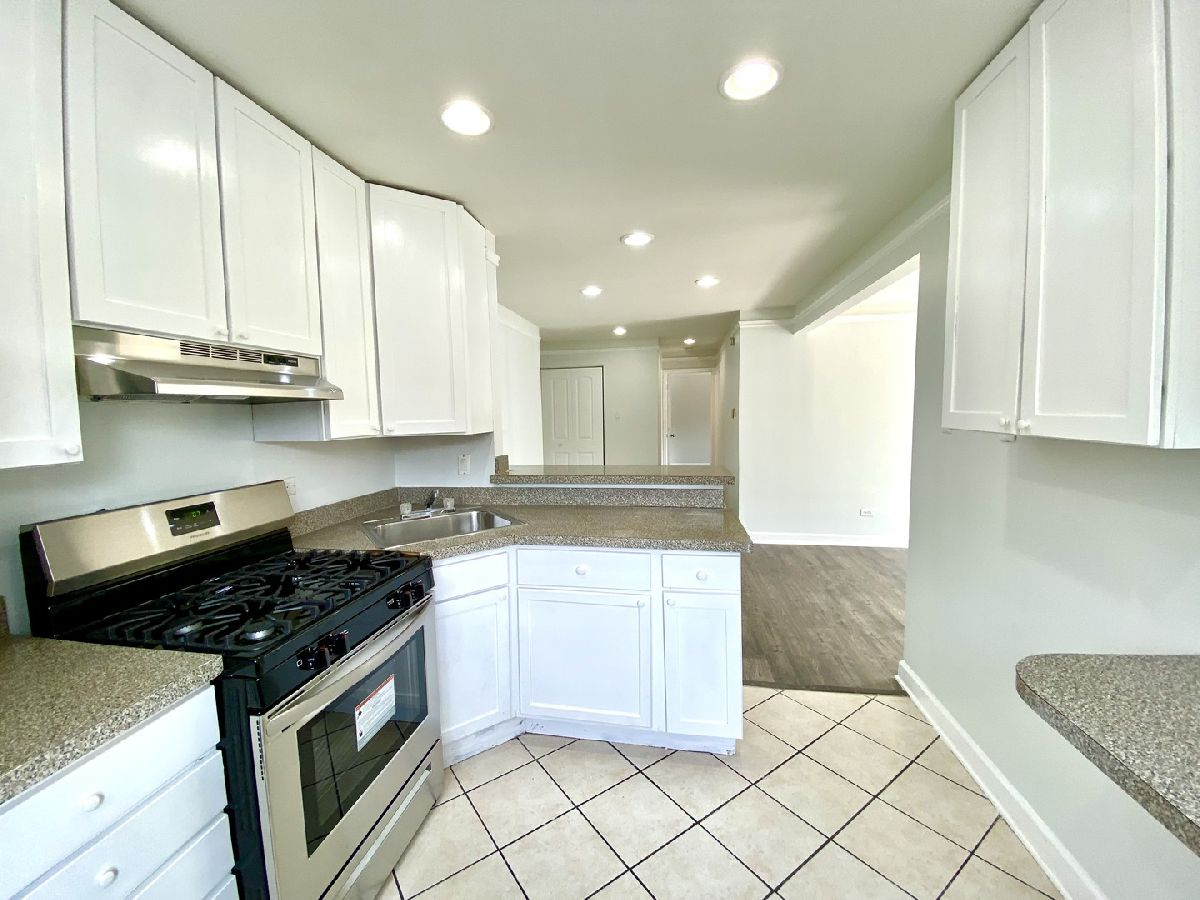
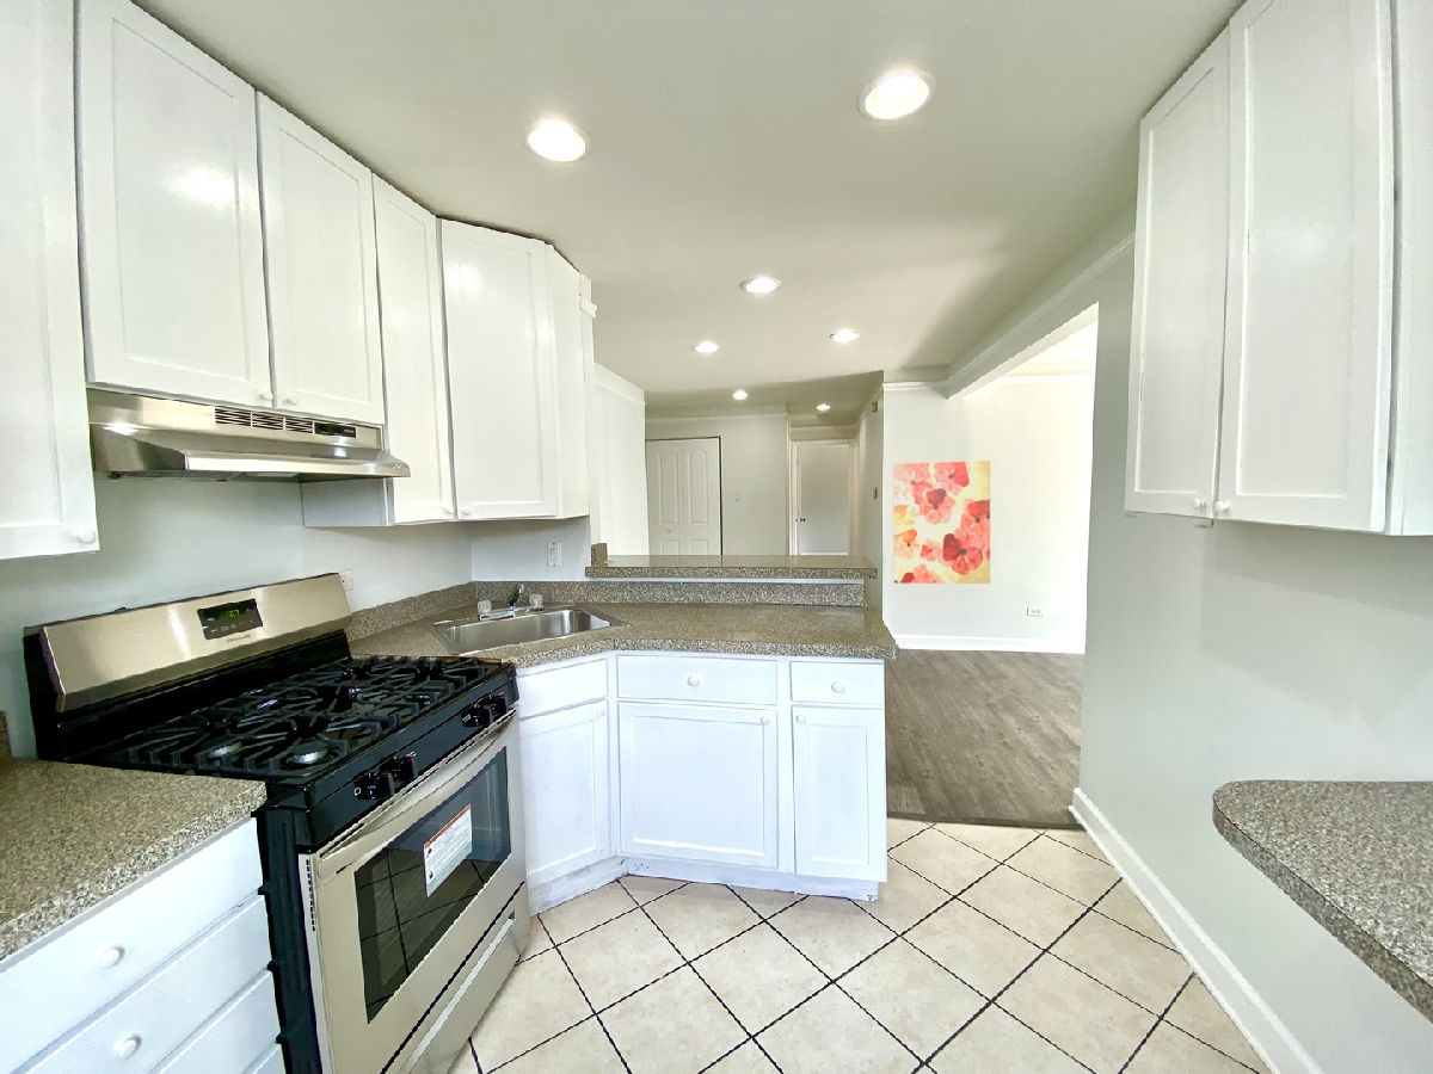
+ wall art [892,459,991,585]
